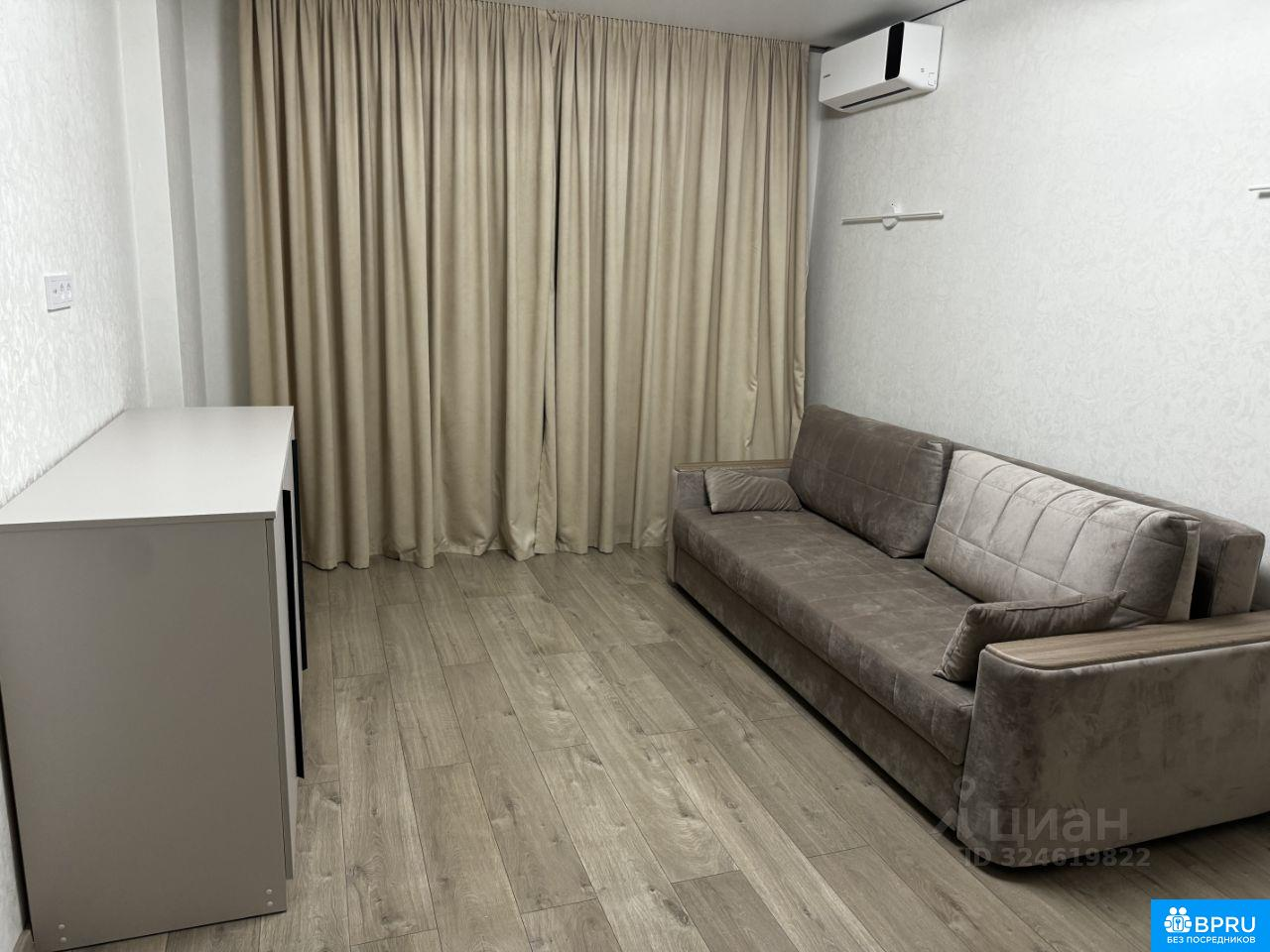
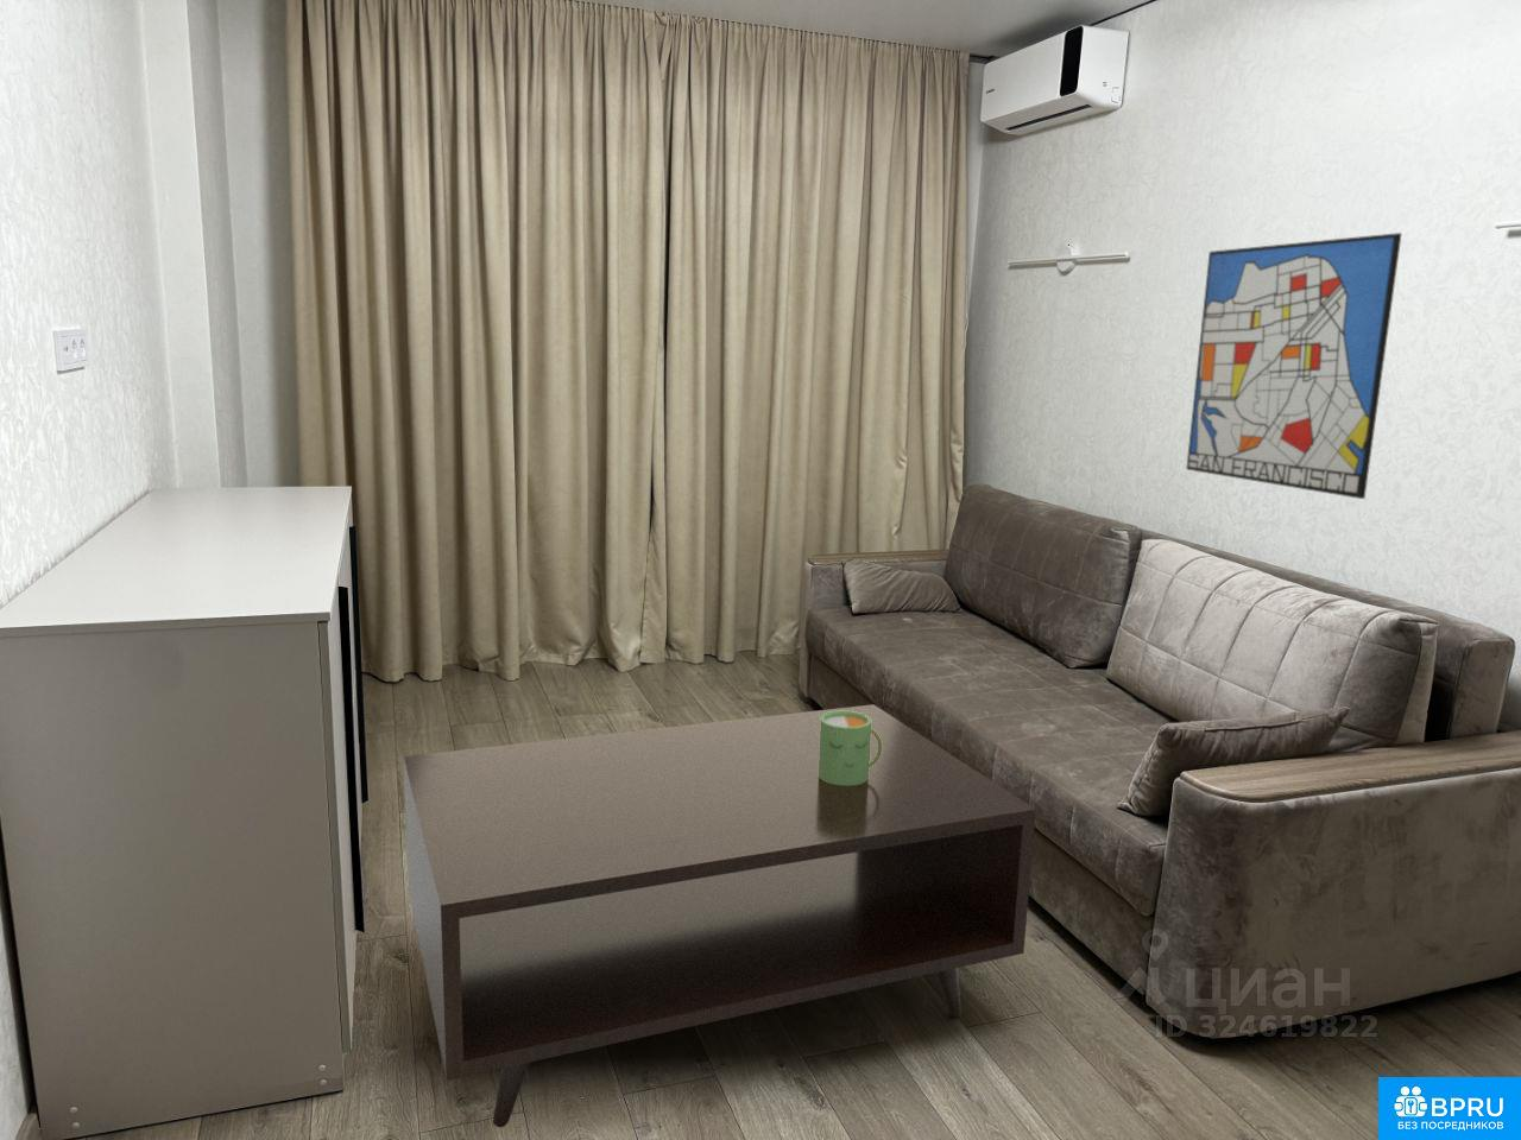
+ mug [819,711,881,784]
+ wall art [1184,231,1402,499]
+ coffee table [401,703,1036,1128]
